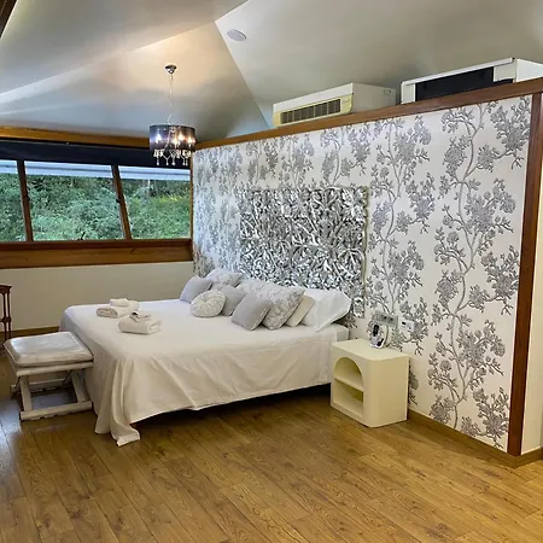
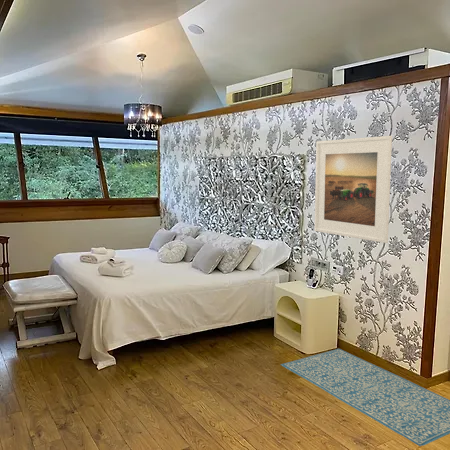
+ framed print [314,135,393,244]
+ rug [280,348,450,447]
